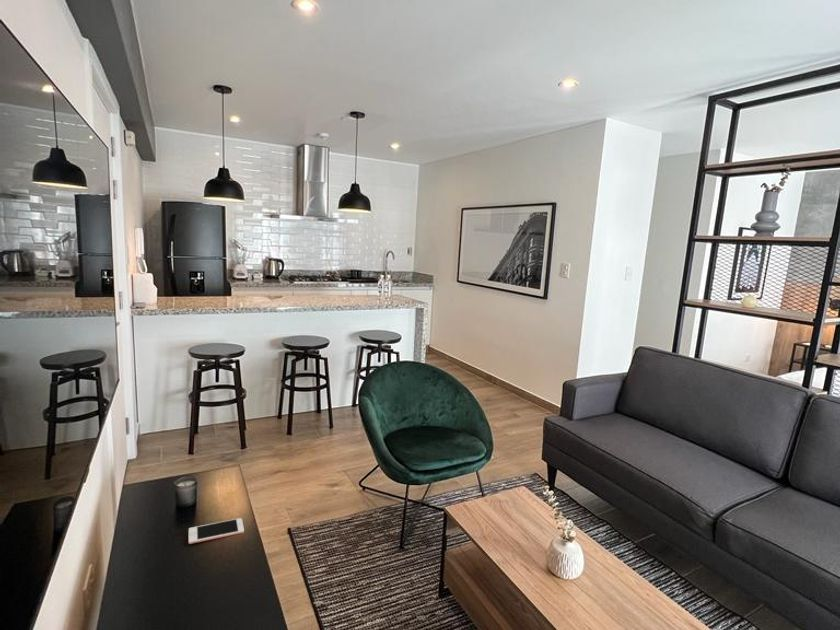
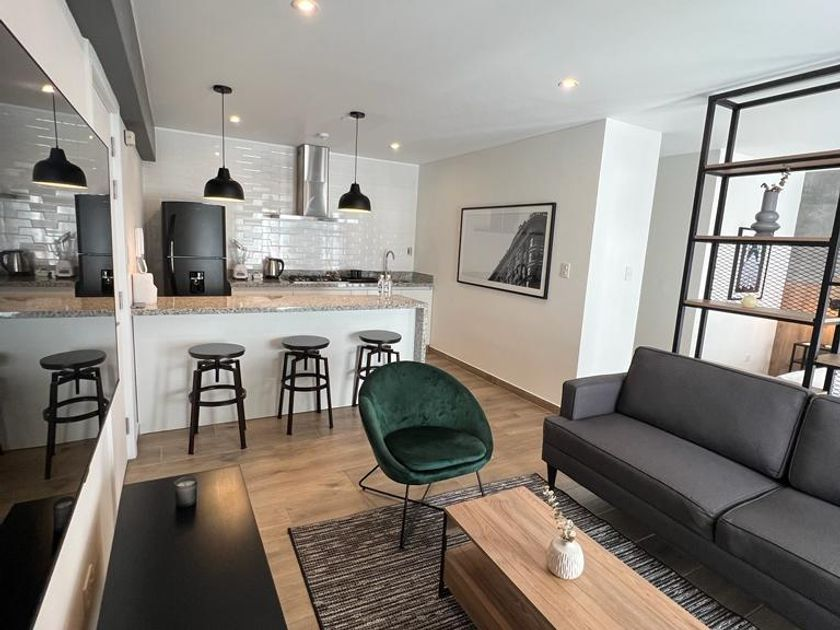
- cell phone [188,517,245,545]
